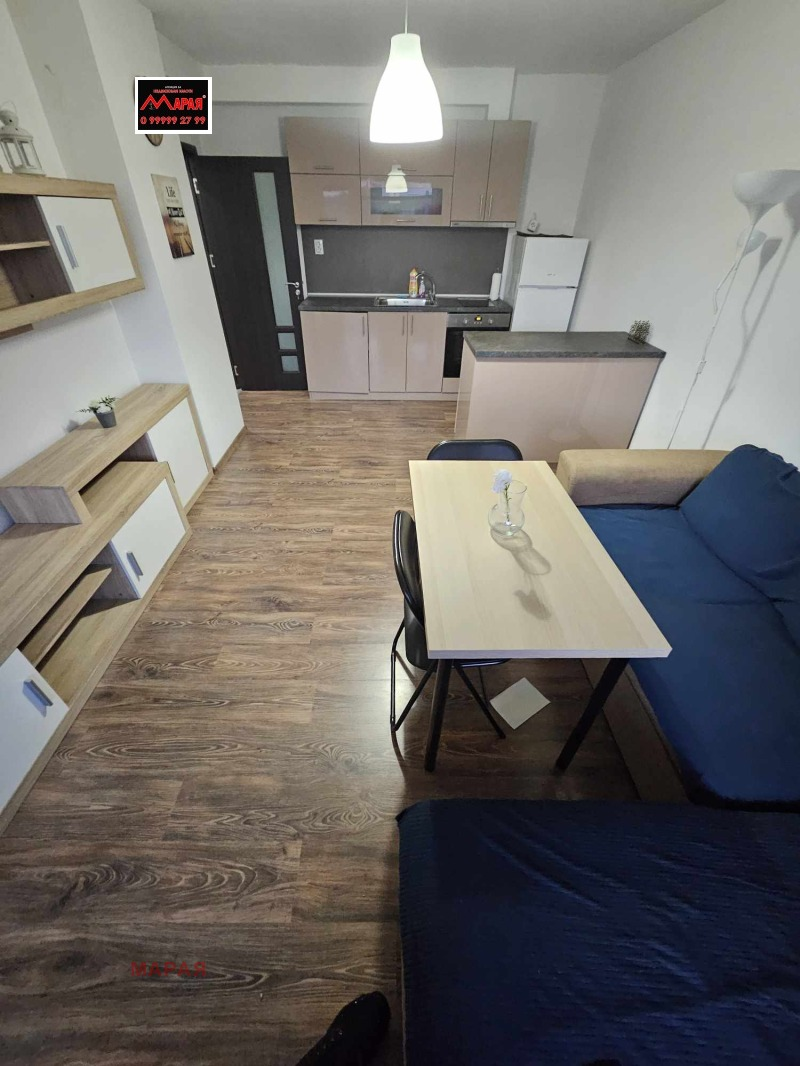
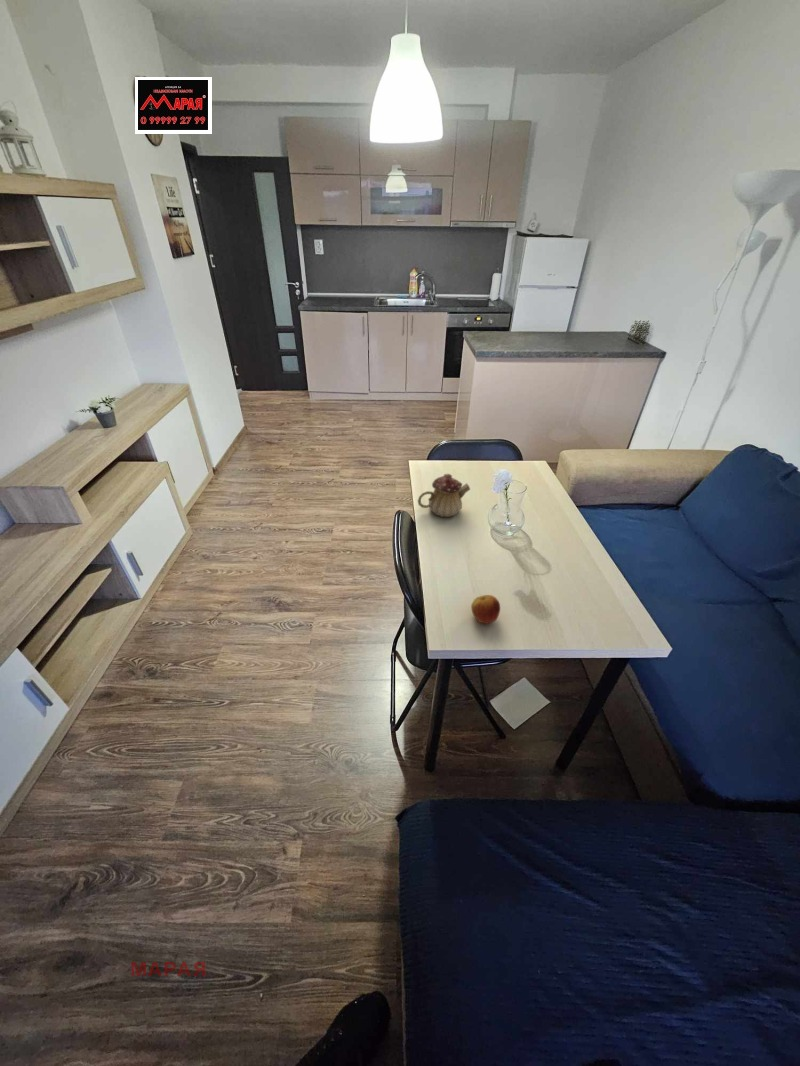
+ teapot [417,473,471,518]
+ apple [470,594,501,624]
